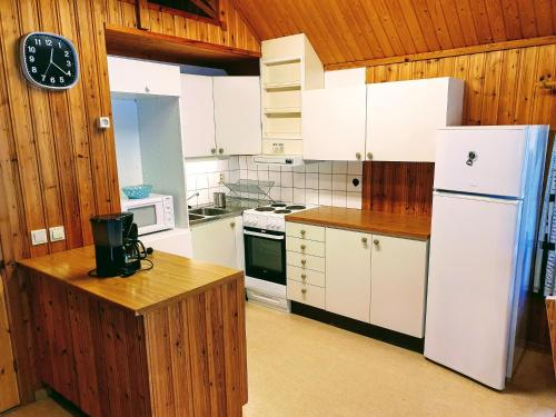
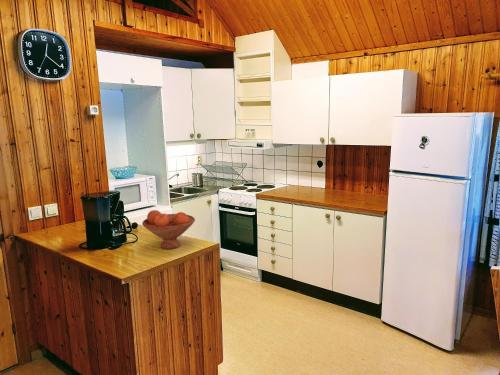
+ fruit bowl [141,209,196,250]
